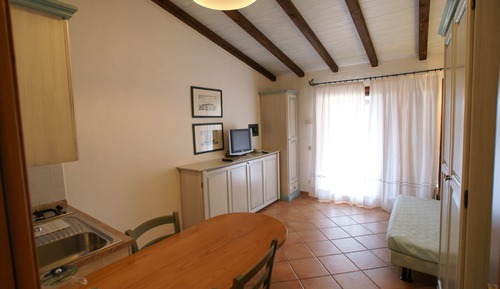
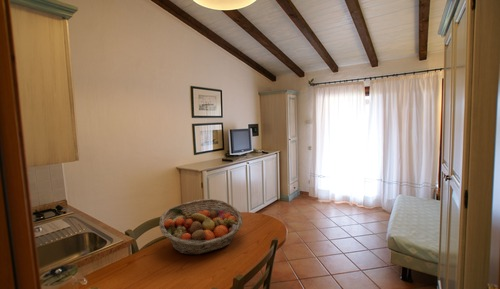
+ fruit basket [159,198,244,256]
